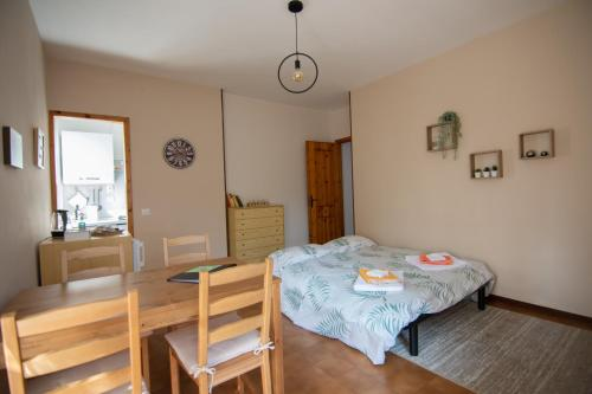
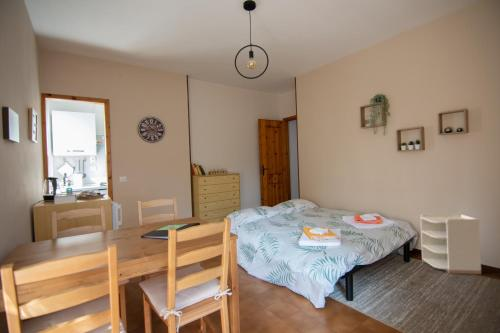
+ nightstand [420,213,482,275]
